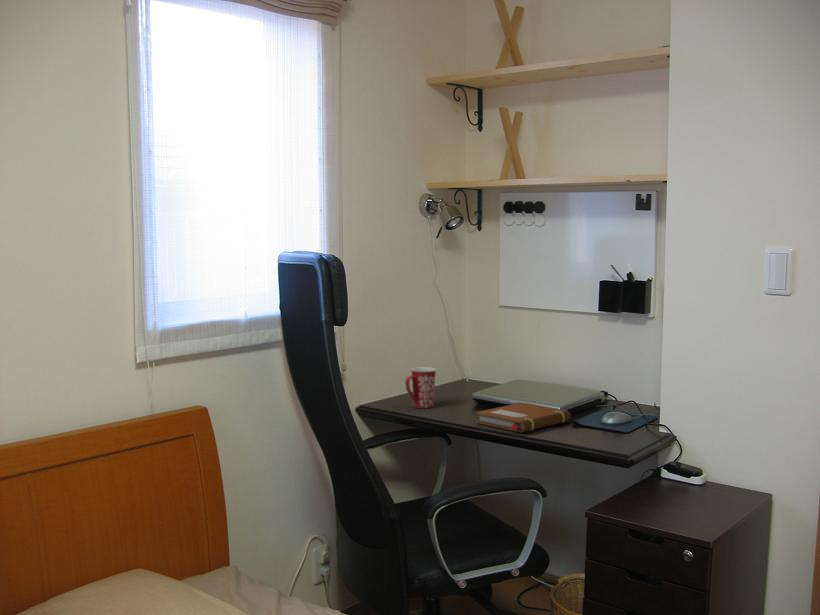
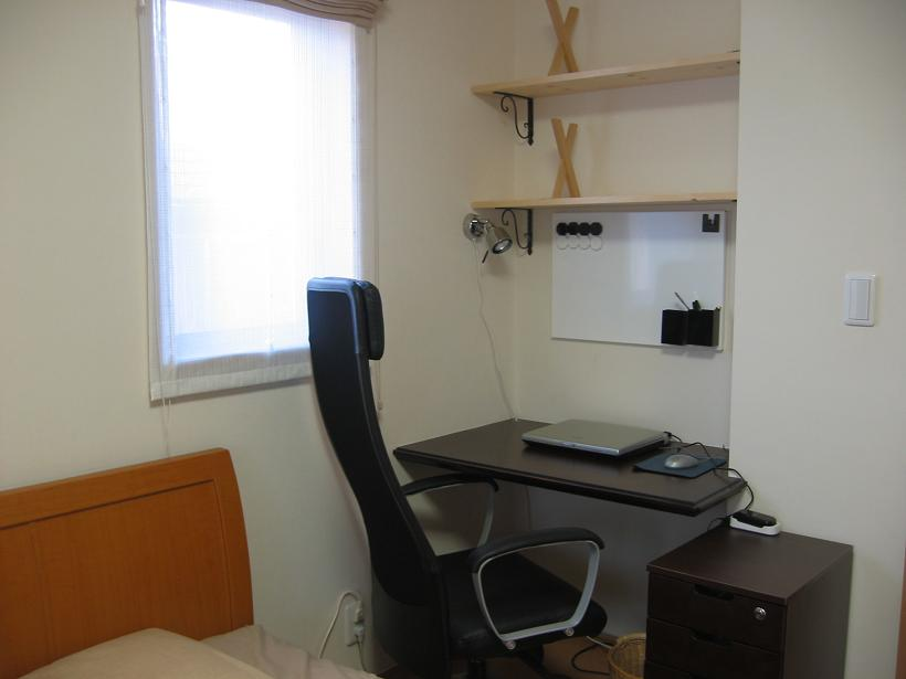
- mug [404,366,437,409]
- notebook [475,402,572,433]
